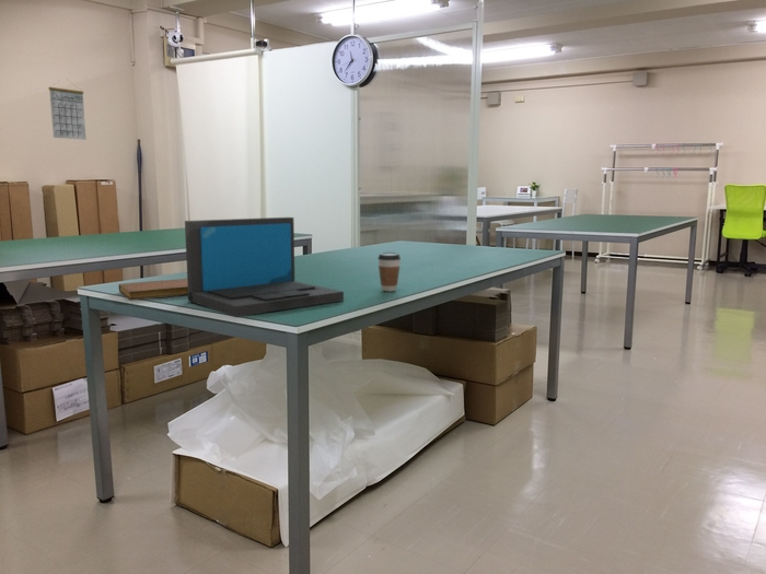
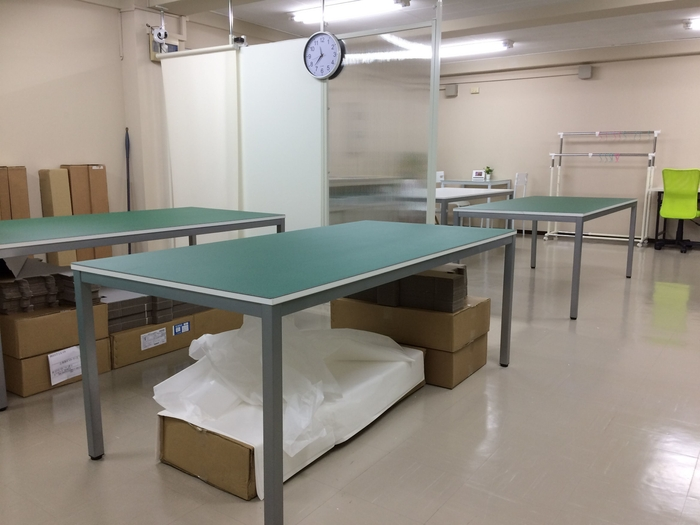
- calendar [48,79,88,141]
- laptop [184,216,345,318]
- coffee cup [376,251,402,292]
- notebook [118,278,188,301]
